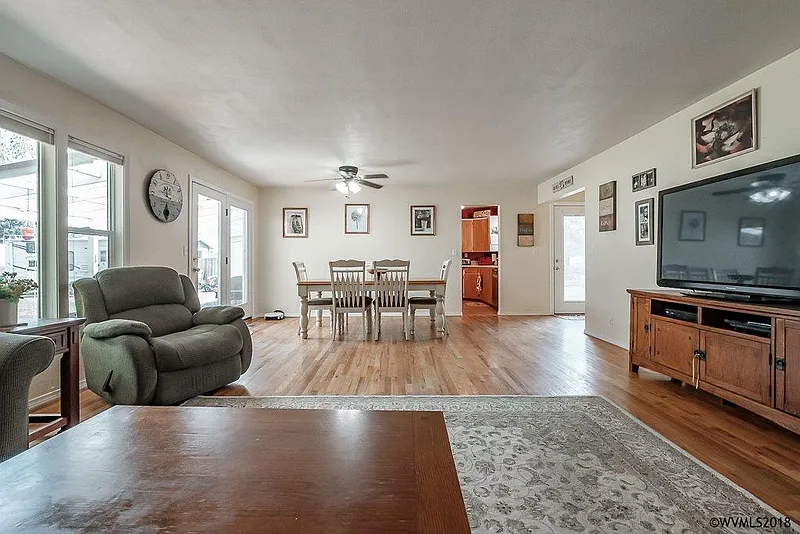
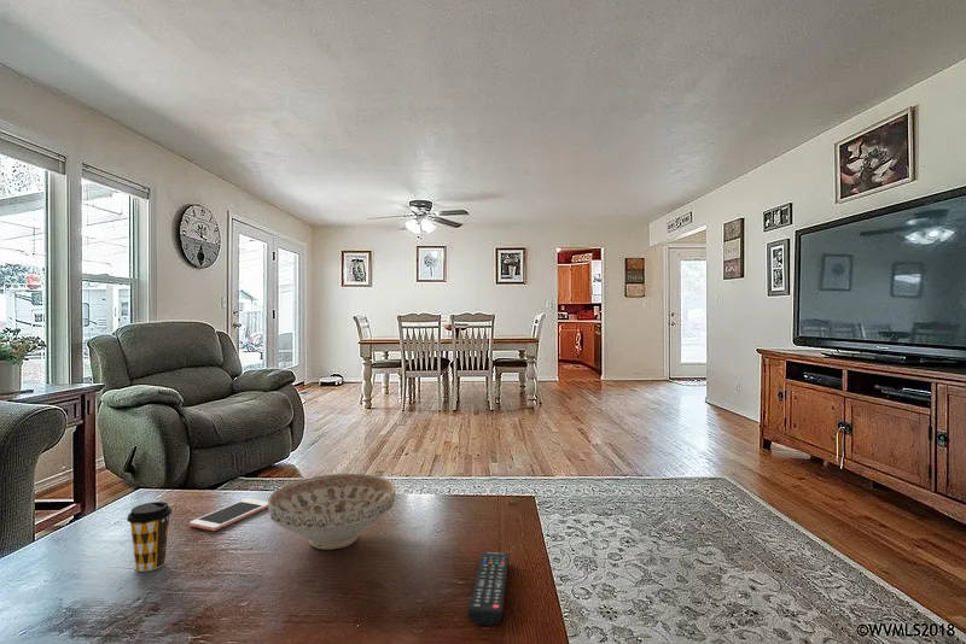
+ remote control [467,551,510,626]
+ decorative bowl [267,473,396,551]
+ cell phone [188,497,268,532]
+ coffee cup [126,500,173,573]
